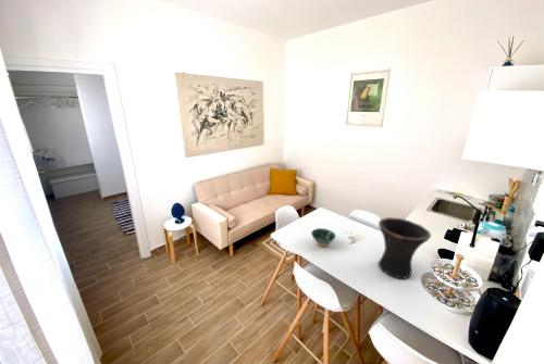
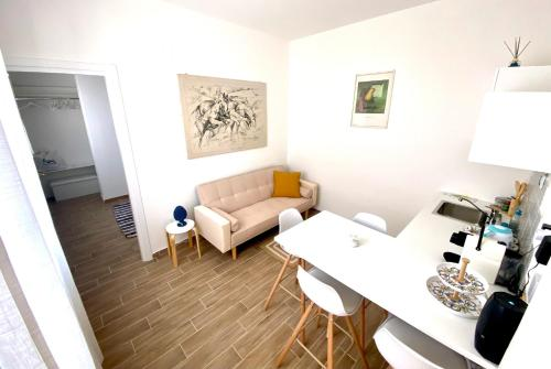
- vase [378,216,432,279]
- bowl [310,227,337,248]
